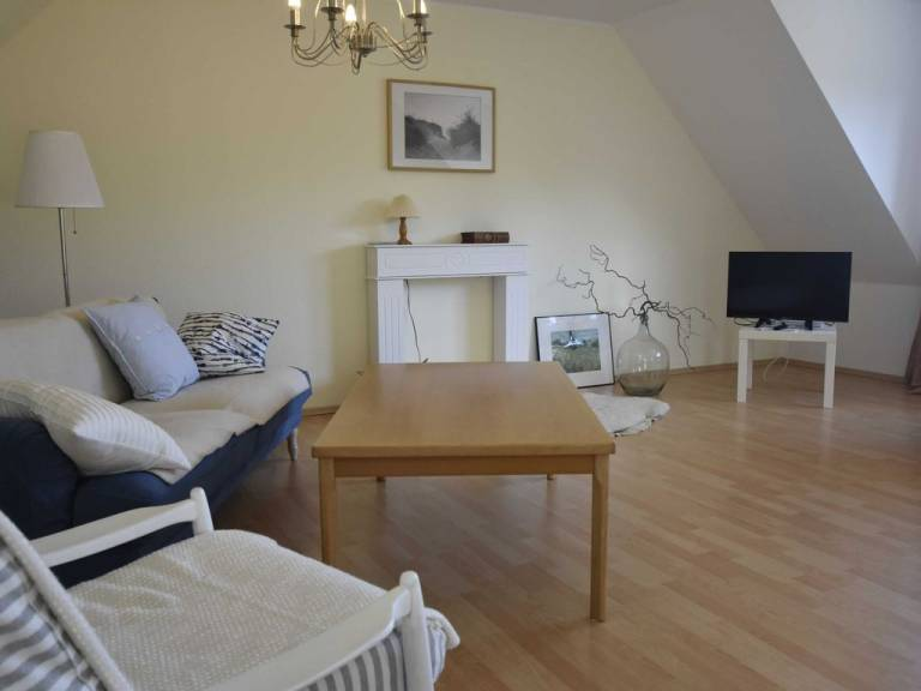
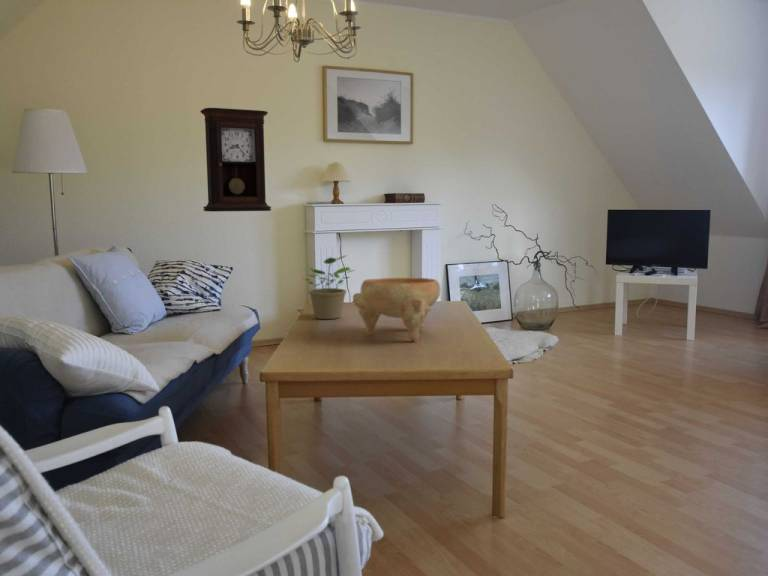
+ potted plant [303,254,355,320]
+ pendulum clock [200,107,272,212]
+ decorative bowl [352,277,442,342]
